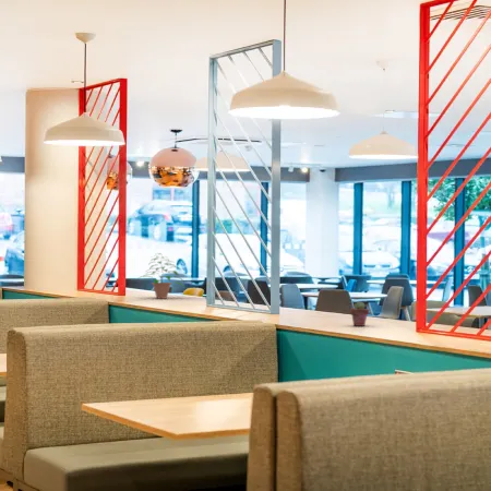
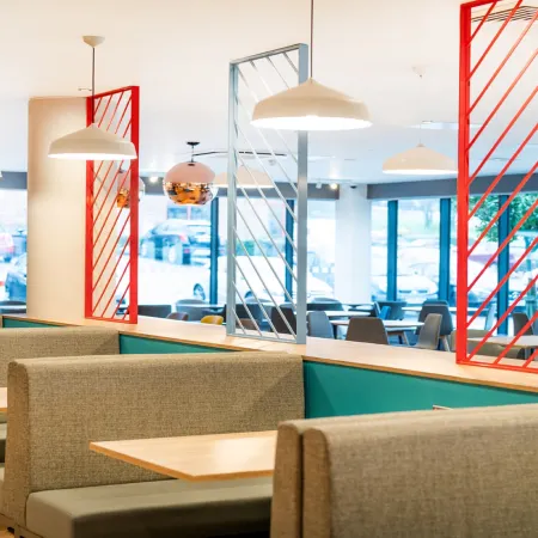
- potted plant [137,252,185,300]
- potted succulent [350,301,370,327]
